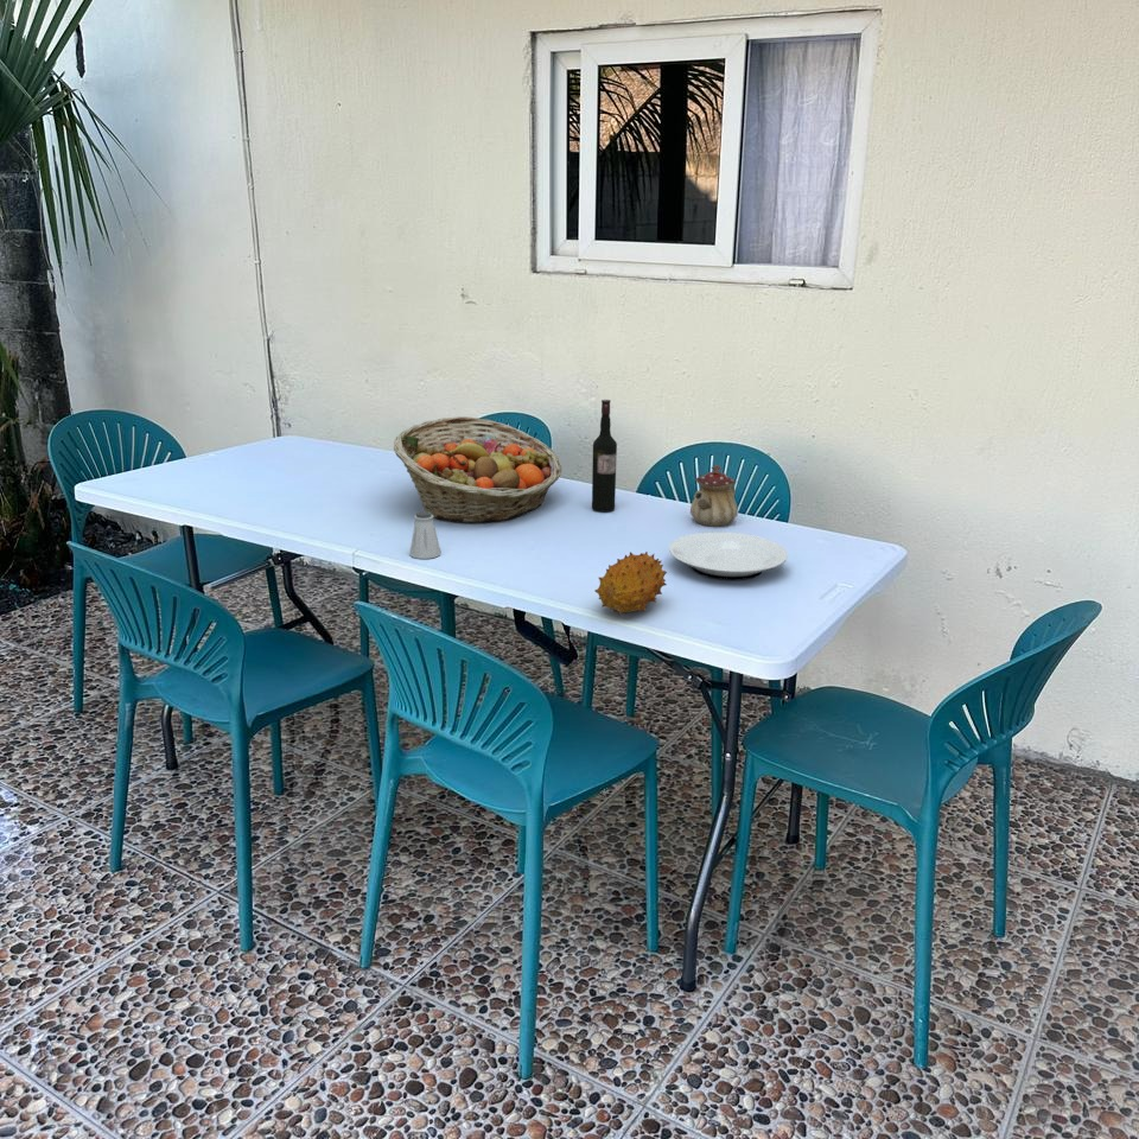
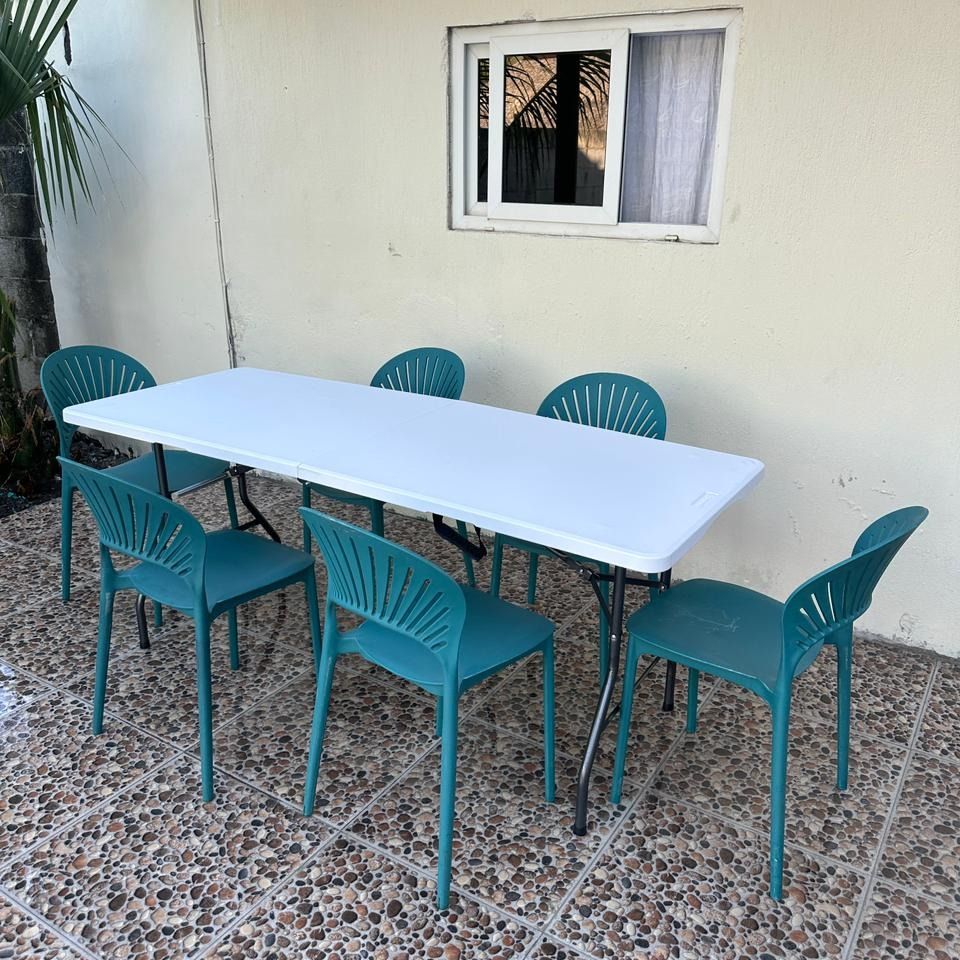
- saltshaker [408,510,441,560]
- teapot [689,464,739,528]
- fruit [593,551,668,616]
- wine bottle [591,399,618,513]
- fruit basket [393,415,562,524]
- plate [668,532,789,581]
